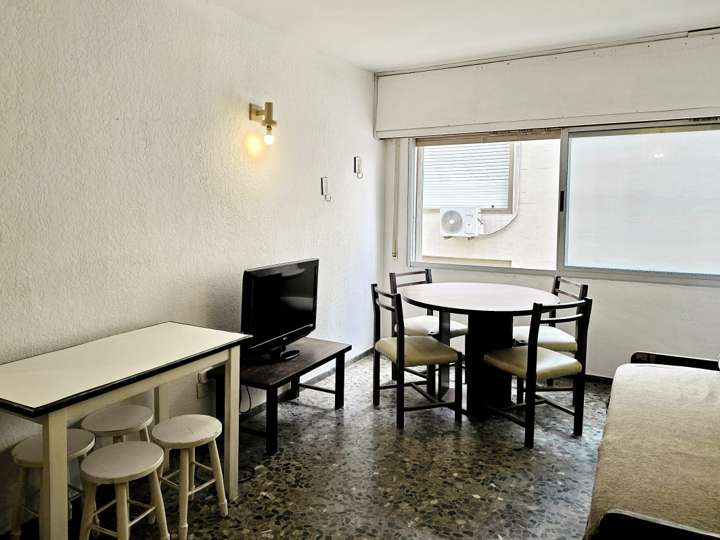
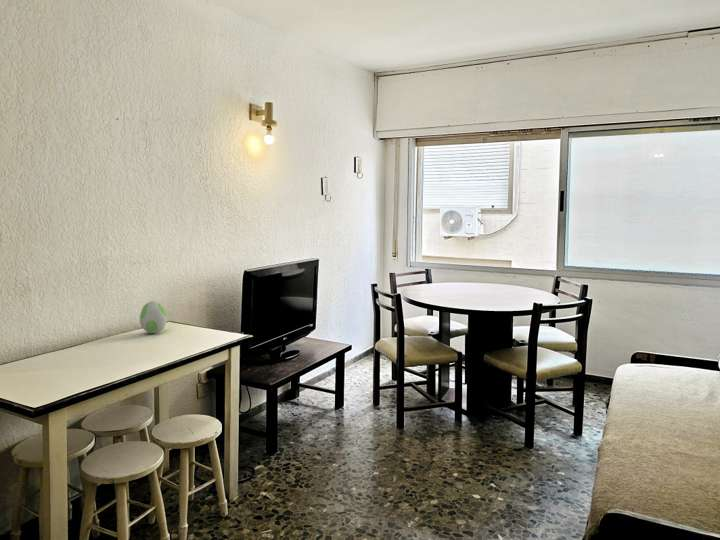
+ decorative egg [139,300,168,334]
